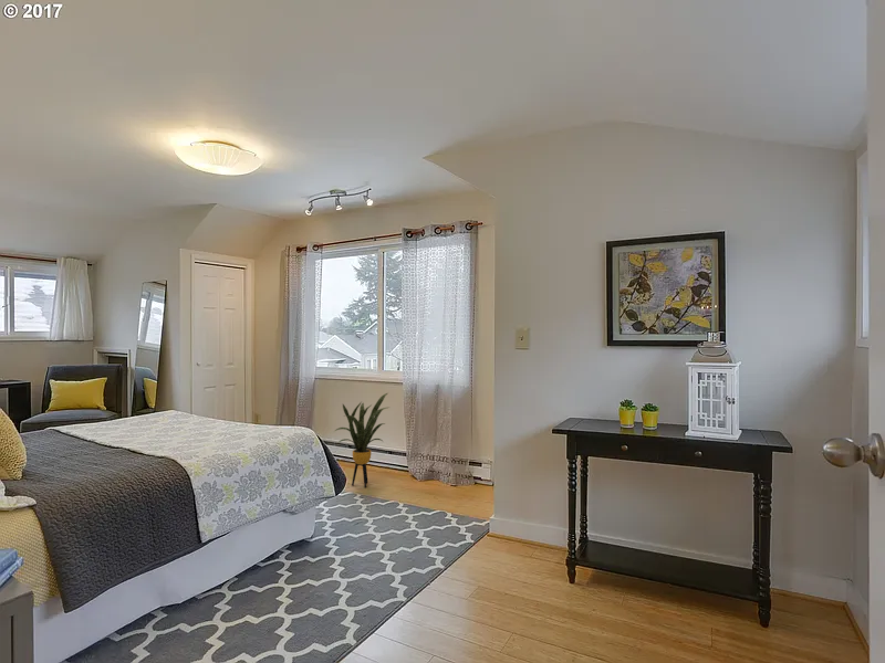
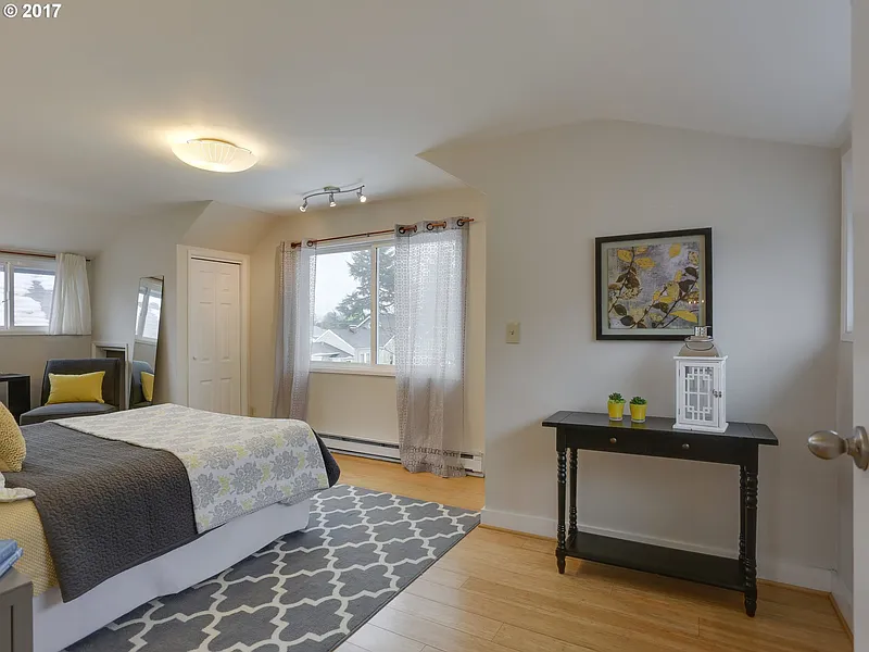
- house plant [332,392,392,488]
